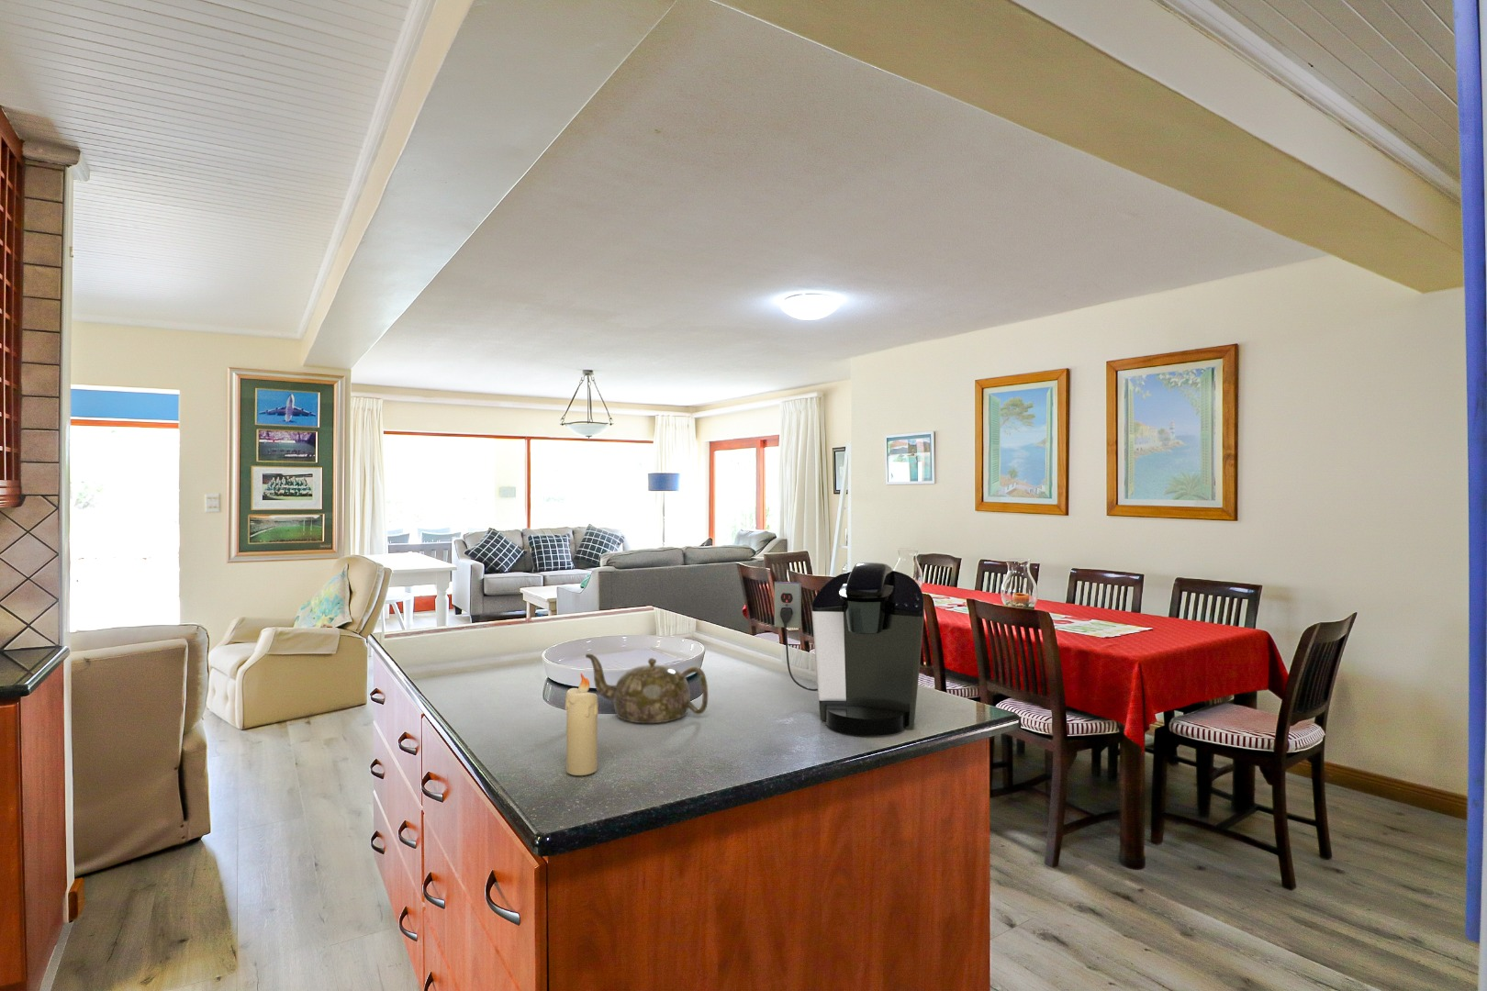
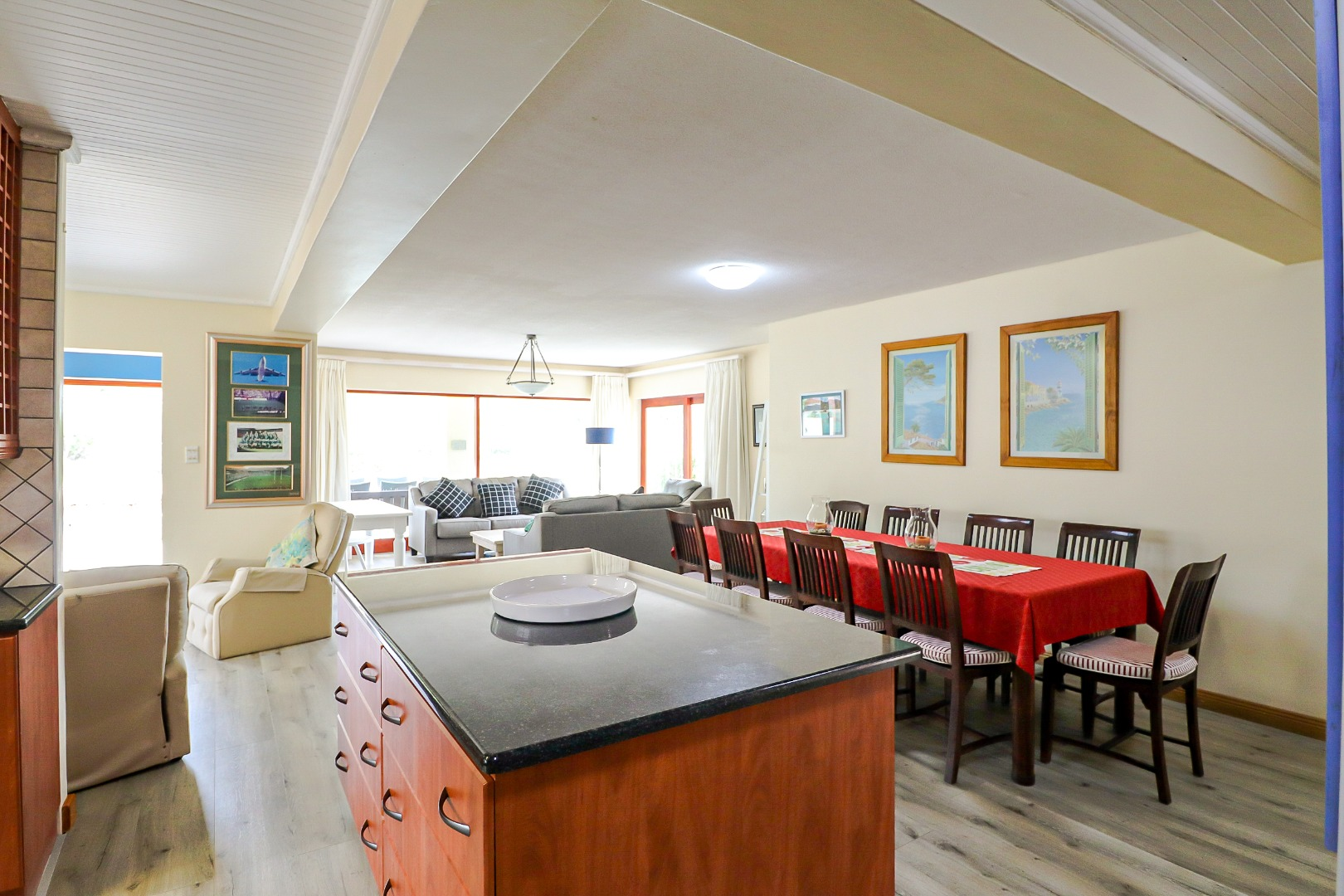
- candle [564,671,600,776]
- teapot [584,654,708,724]
- coffee maker [773,562,925,737]
